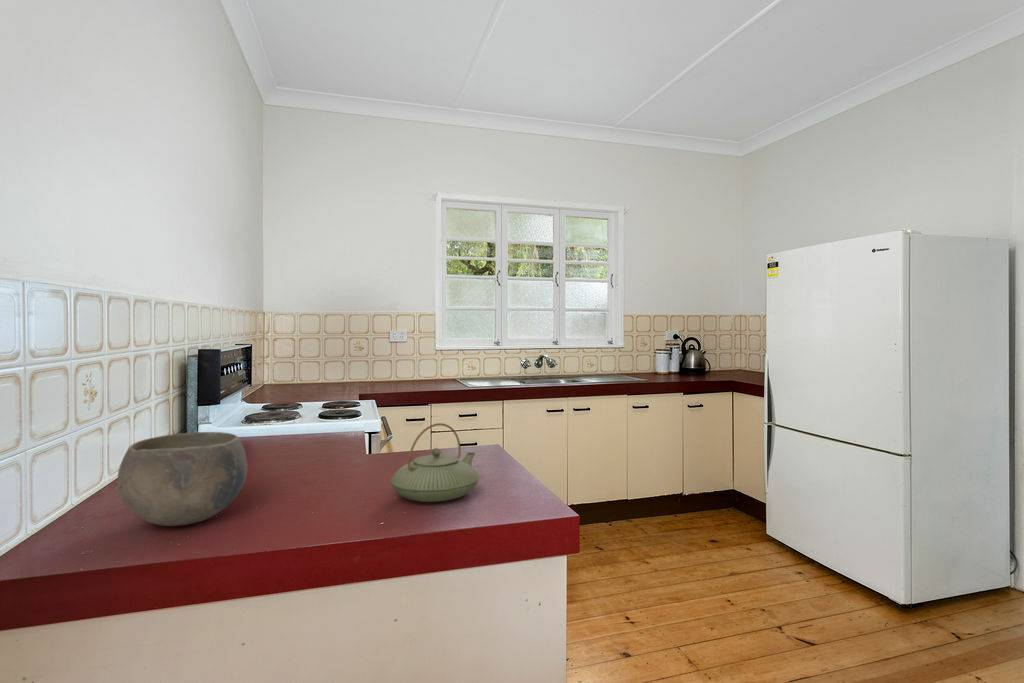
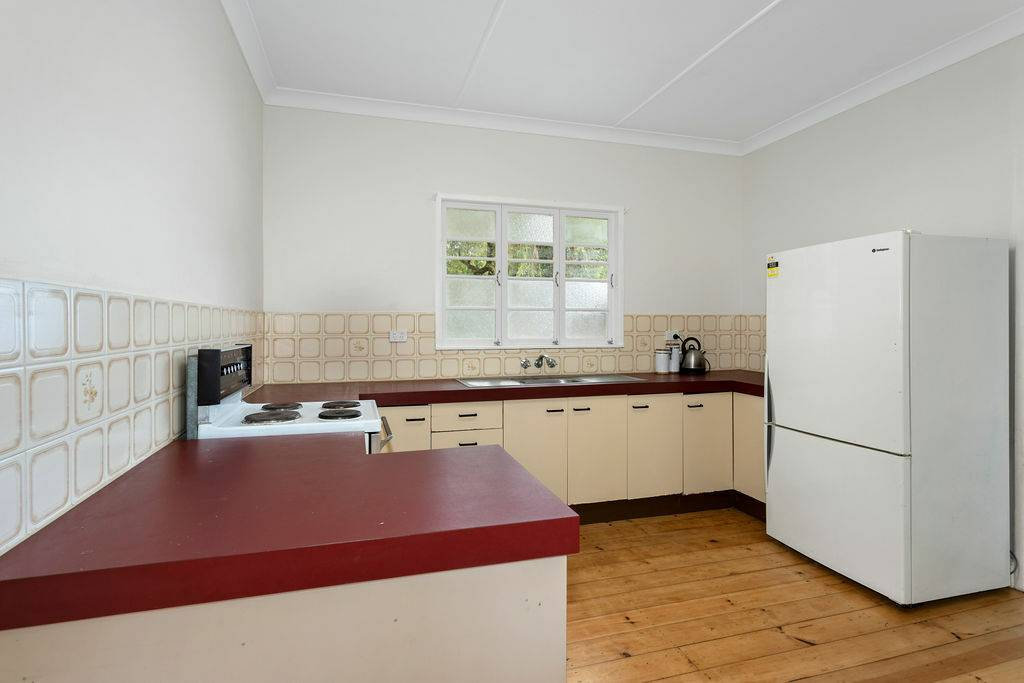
- bowl [116,431,248,527]
- teapot [389,422,481,503]
